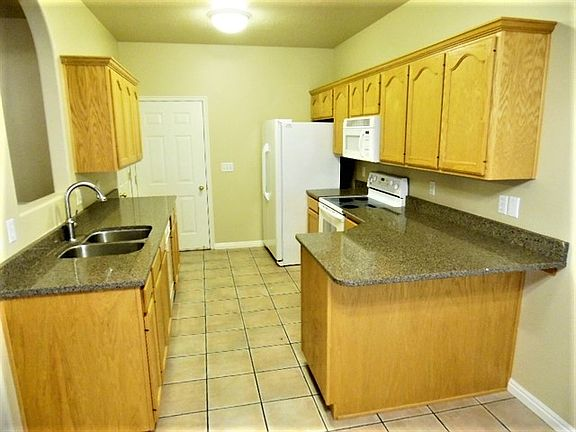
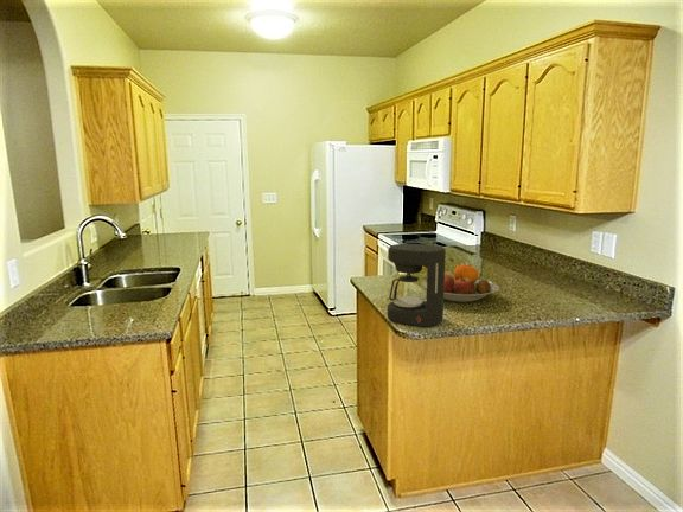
+ coffee maker [387,243,447,328]
+ fruit bowl [421,262,500,303]
